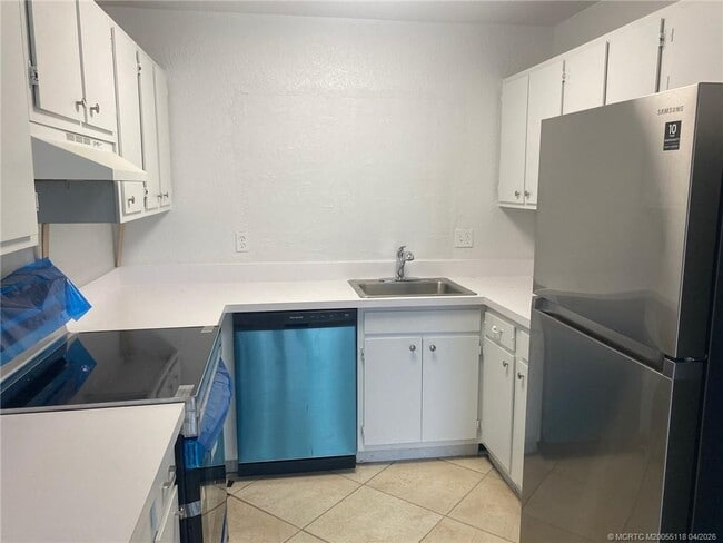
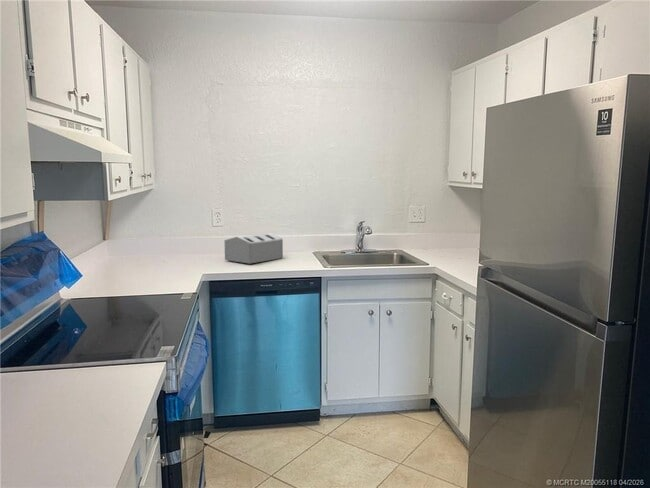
+ toaster [224,232,284,265]
